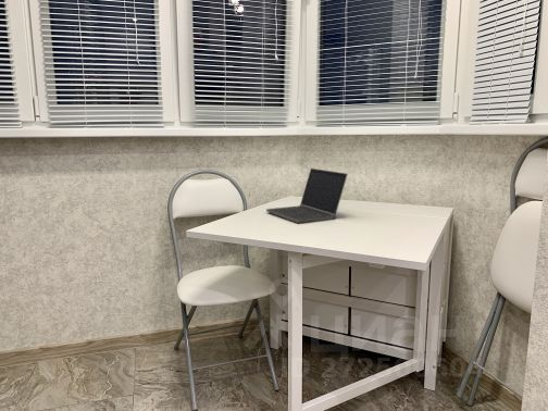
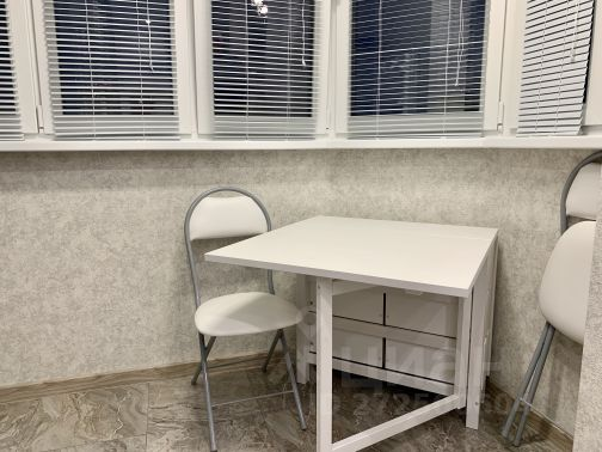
- laptop computer [265,167,349,224]
